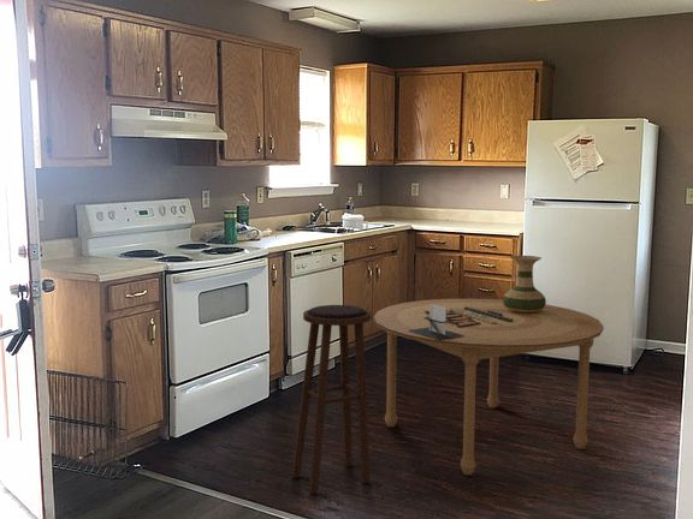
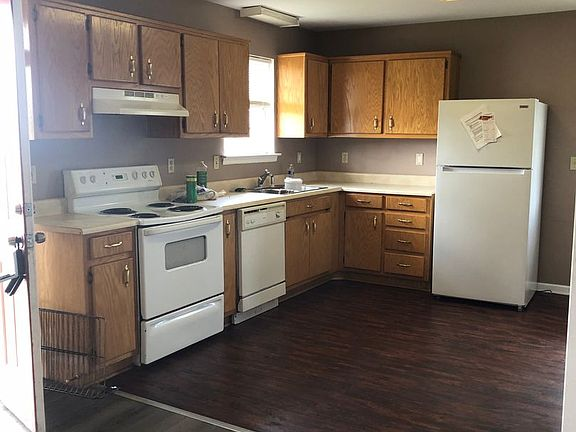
- stool [290,304,372,495]
- vase [502,255,547,312]
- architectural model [410,304,464,340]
- dining table [372,298,605,476]
